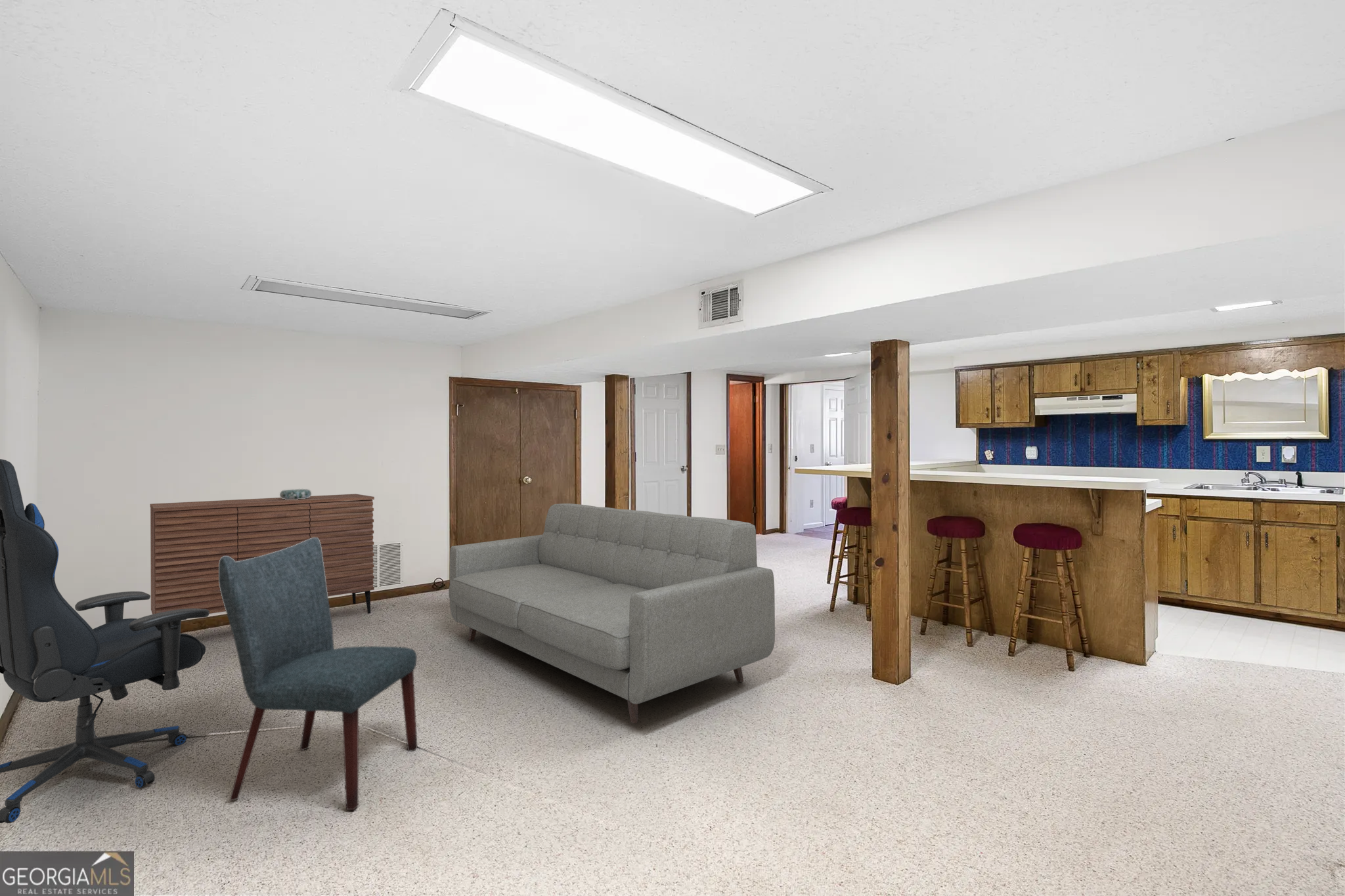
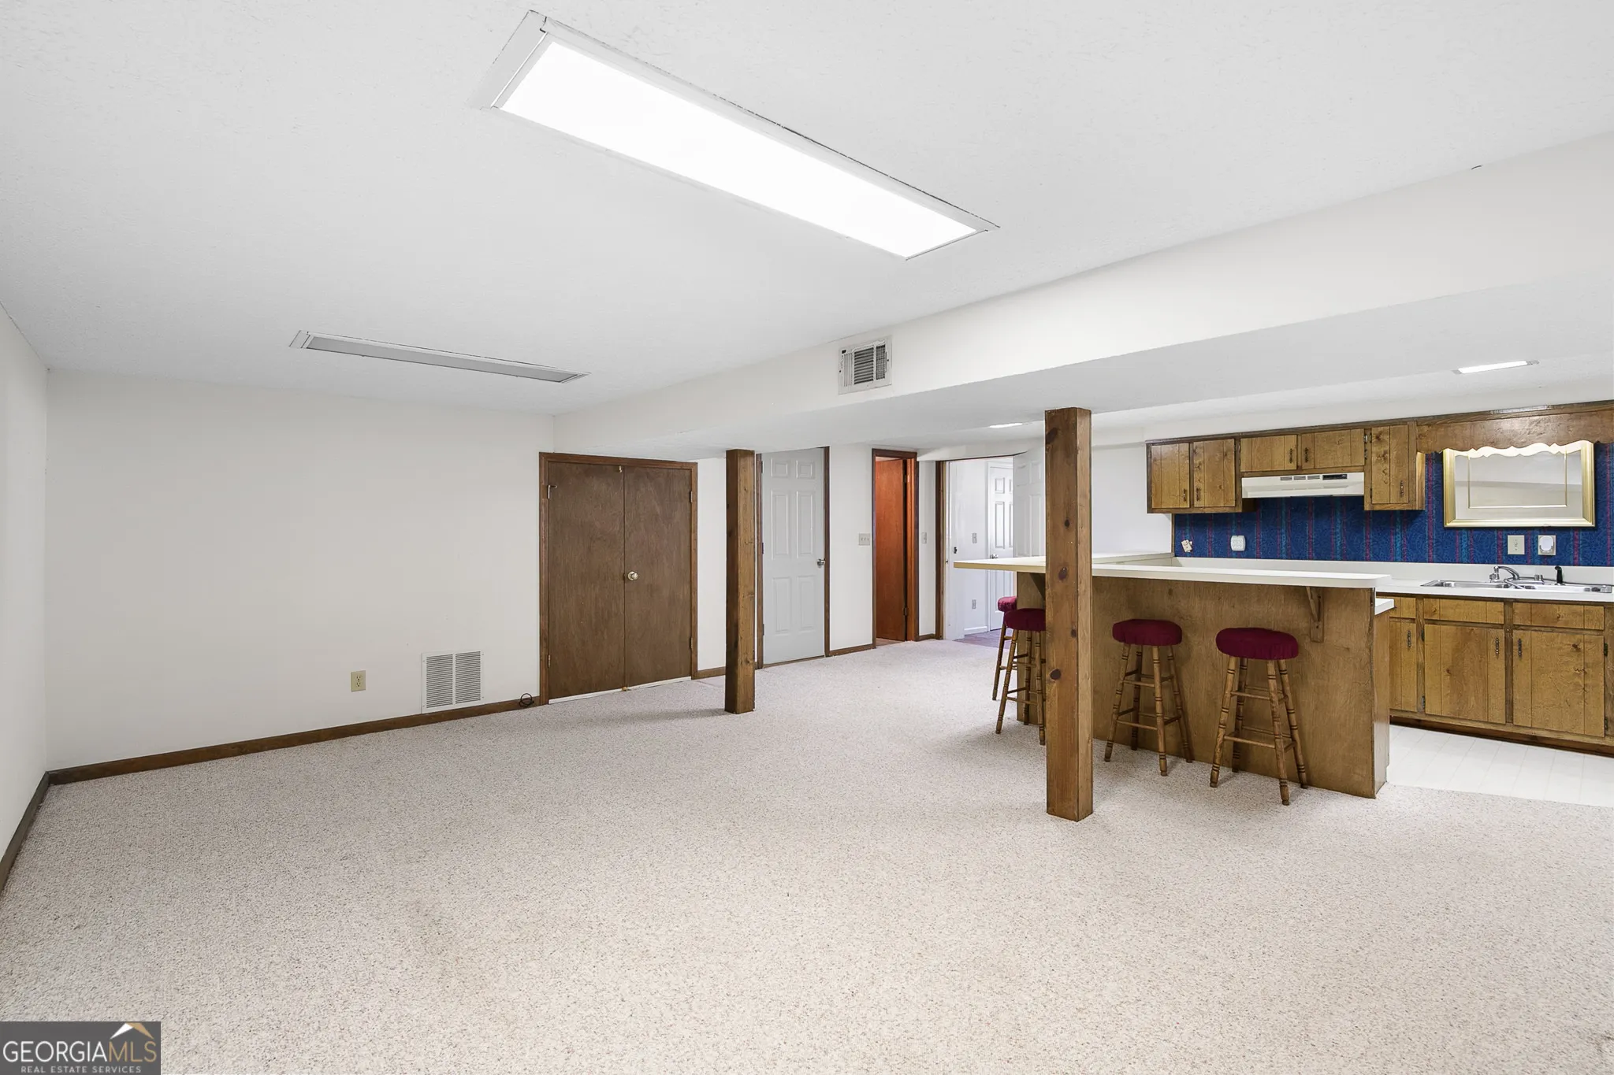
- chair [219,538,418,811]
- sofa [448,503,776,724]
- sideboard [149,493,375,631]
- chair [0,458,209,824]
- decorative bowl [279,488,312,500]
